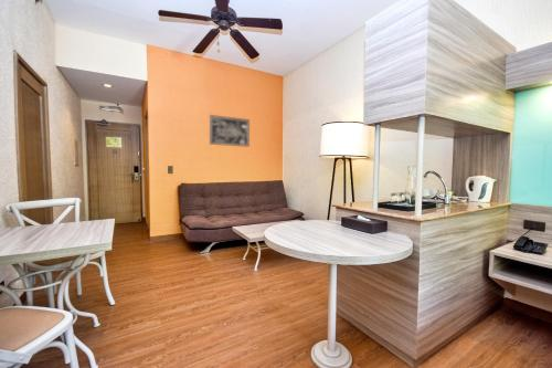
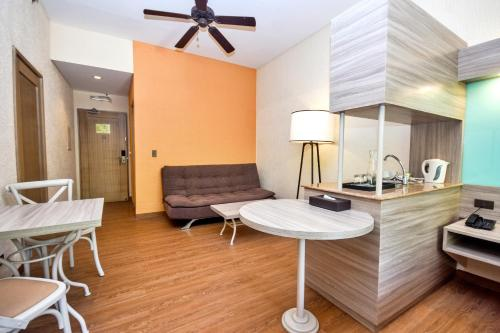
- wall art [209,114,251,148]
